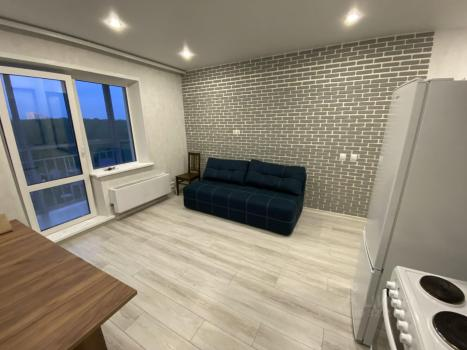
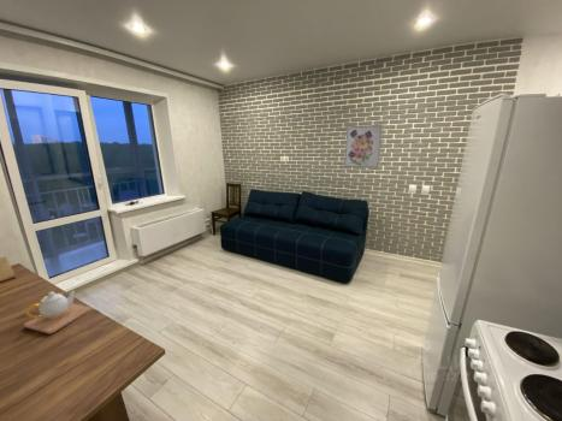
+ teapot [23,290,93,336]
+ wall art [343,124,384,170]
